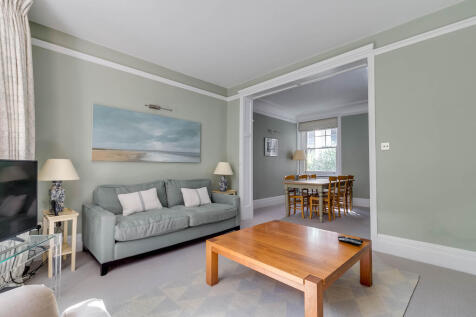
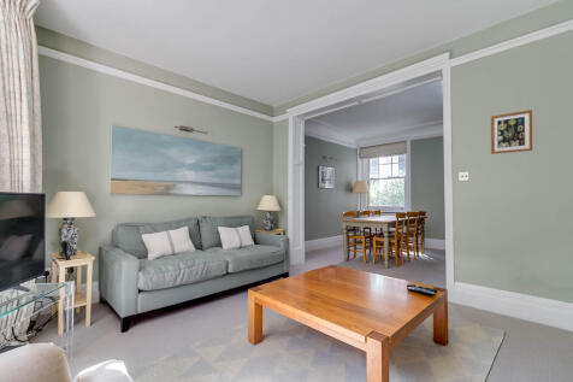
+ wall art [490,108,533,155]
